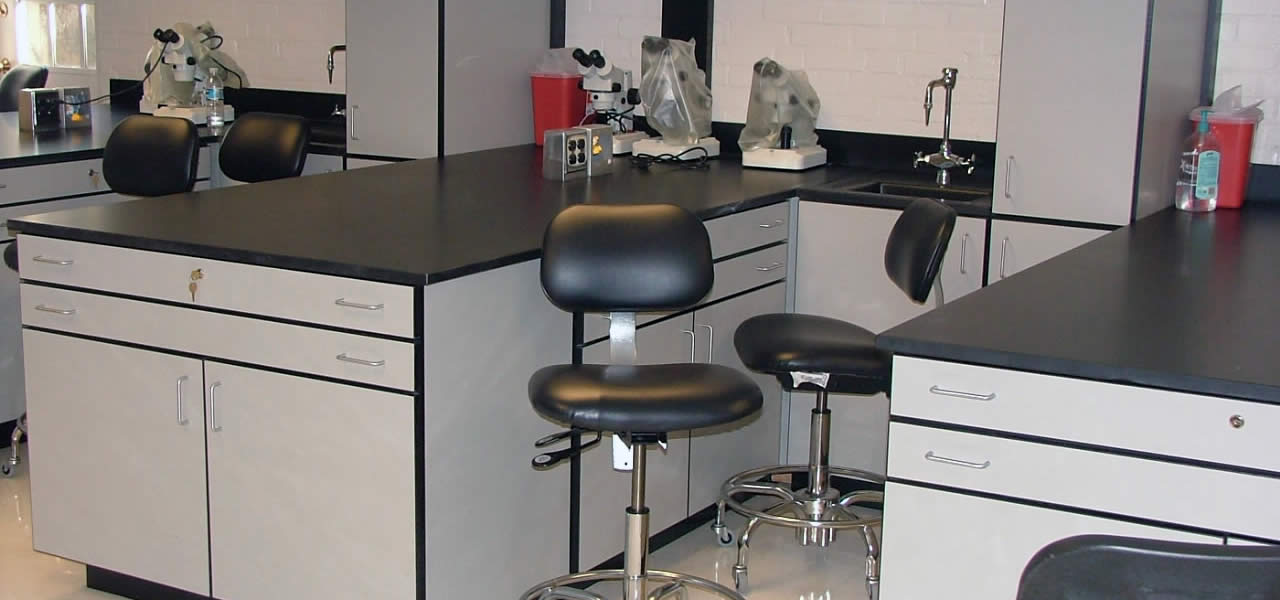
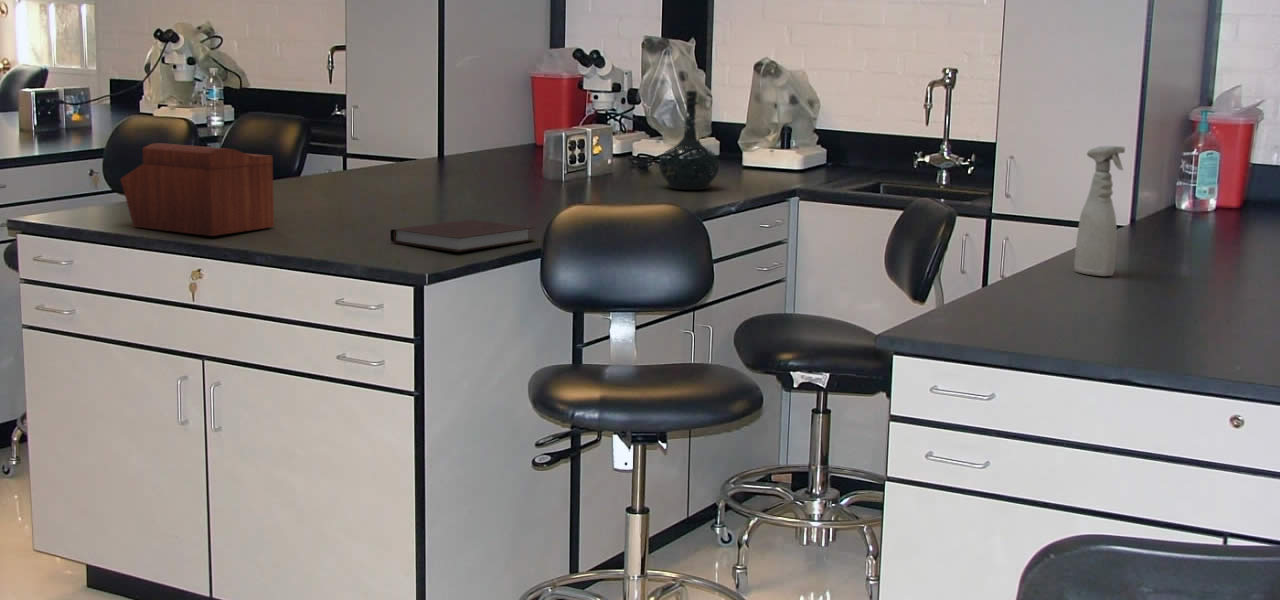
+ notebook [389,218,536,253]
+ spray bottle [1073,145,1126,277]
+ bottle [658,90,721,191]
+ sewing box [119,142,275,237]
